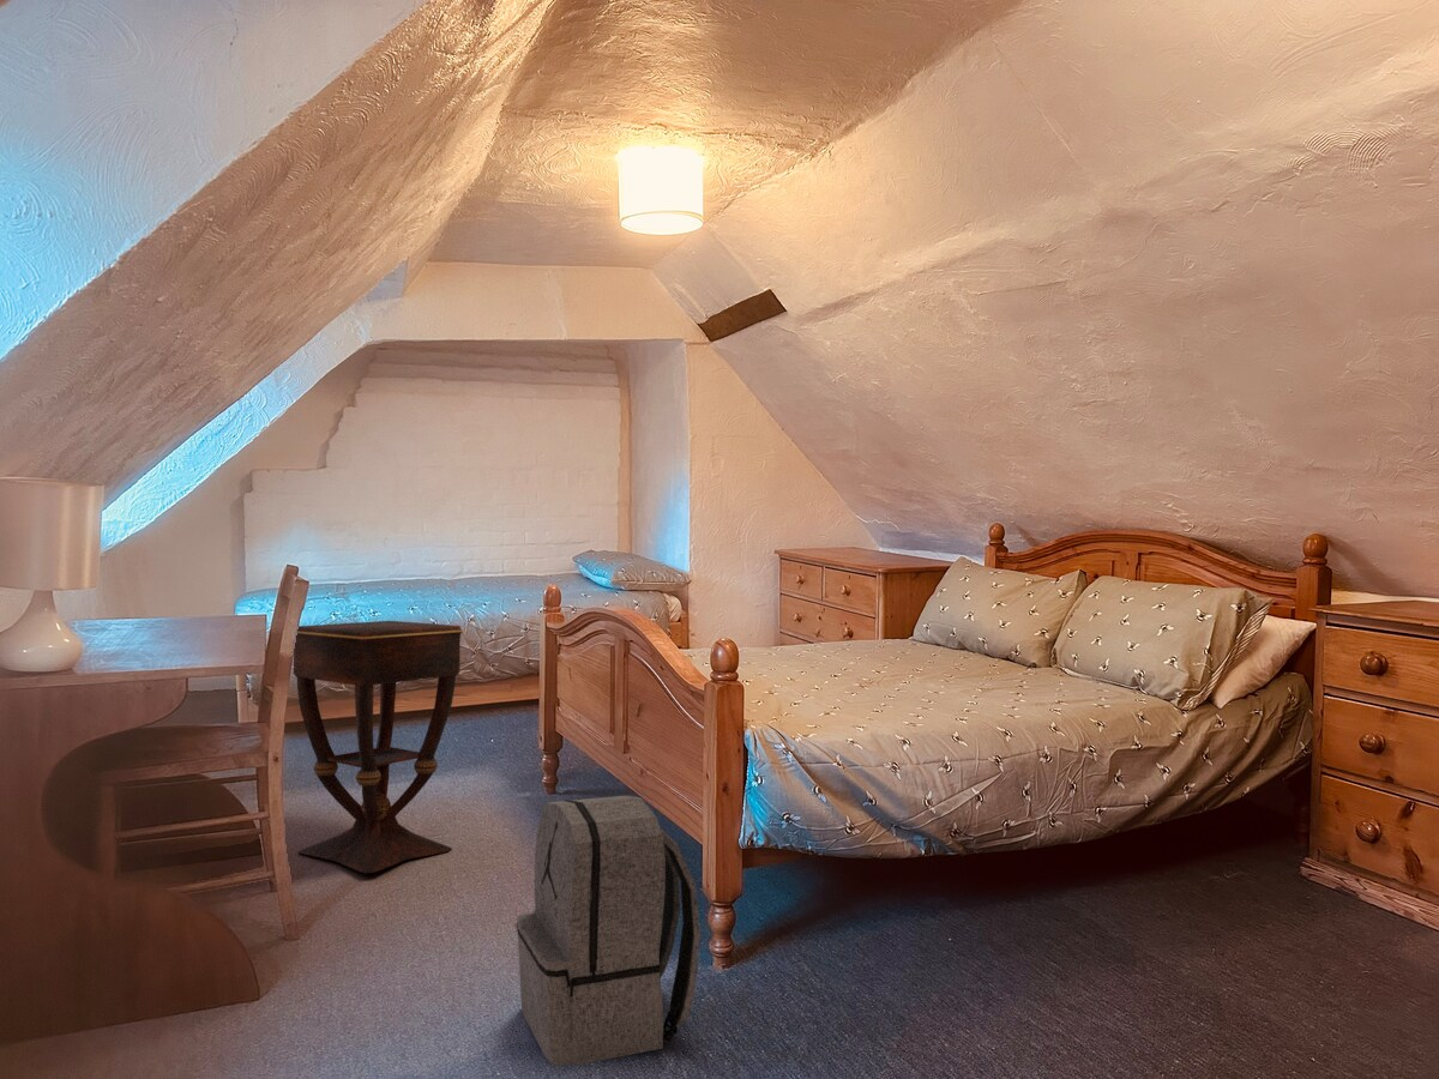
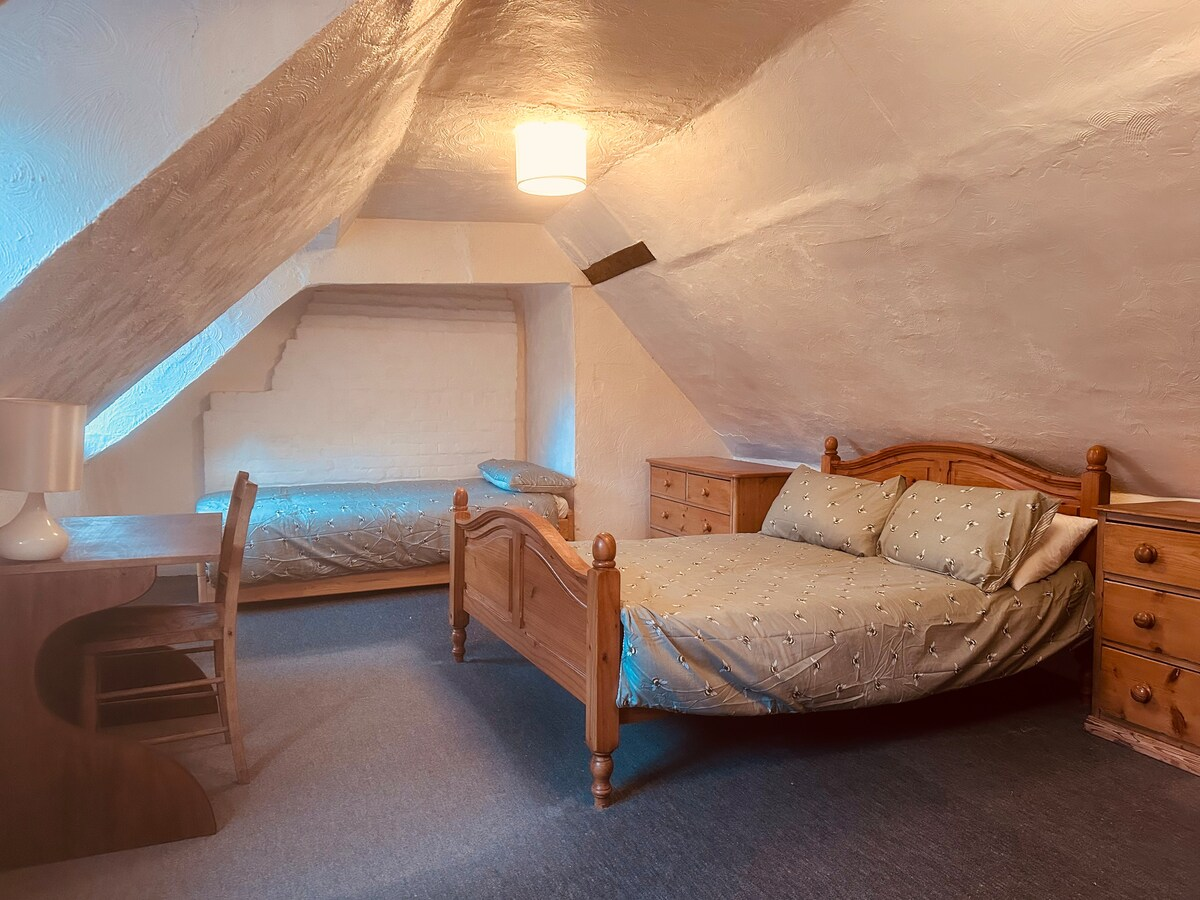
- side table [293,620,464,874]
- backpack [516,795,702,1067]
